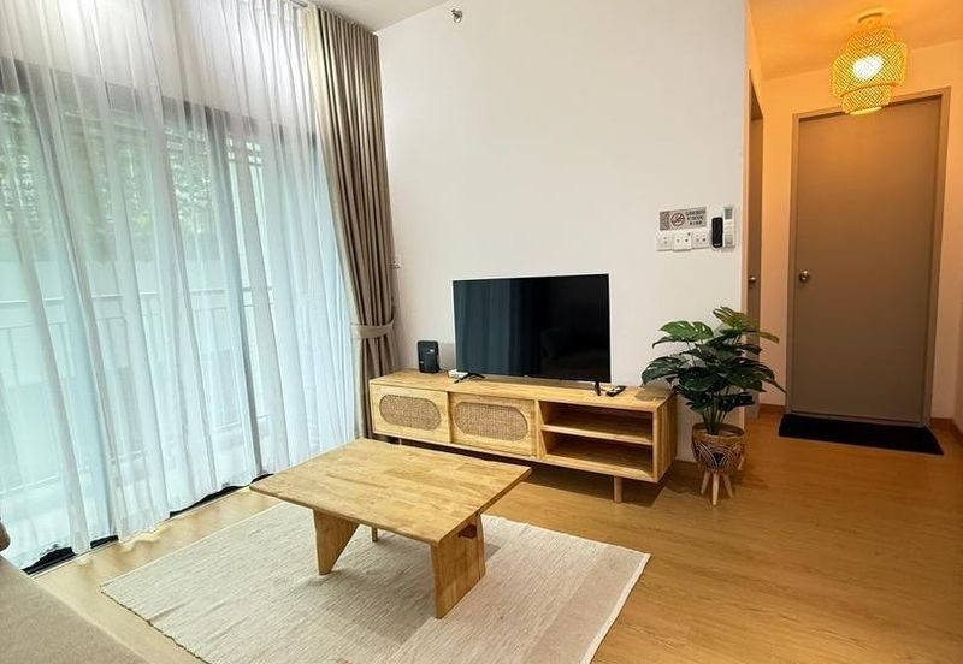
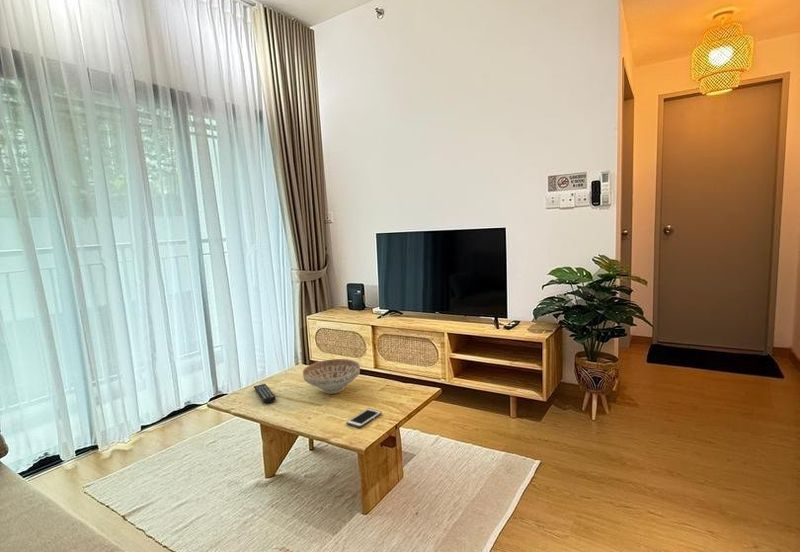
+ remote control [253,383,277,404]
+ decorative bowl [302,358,361,395]
+ cell phone [346,407,382,429]
